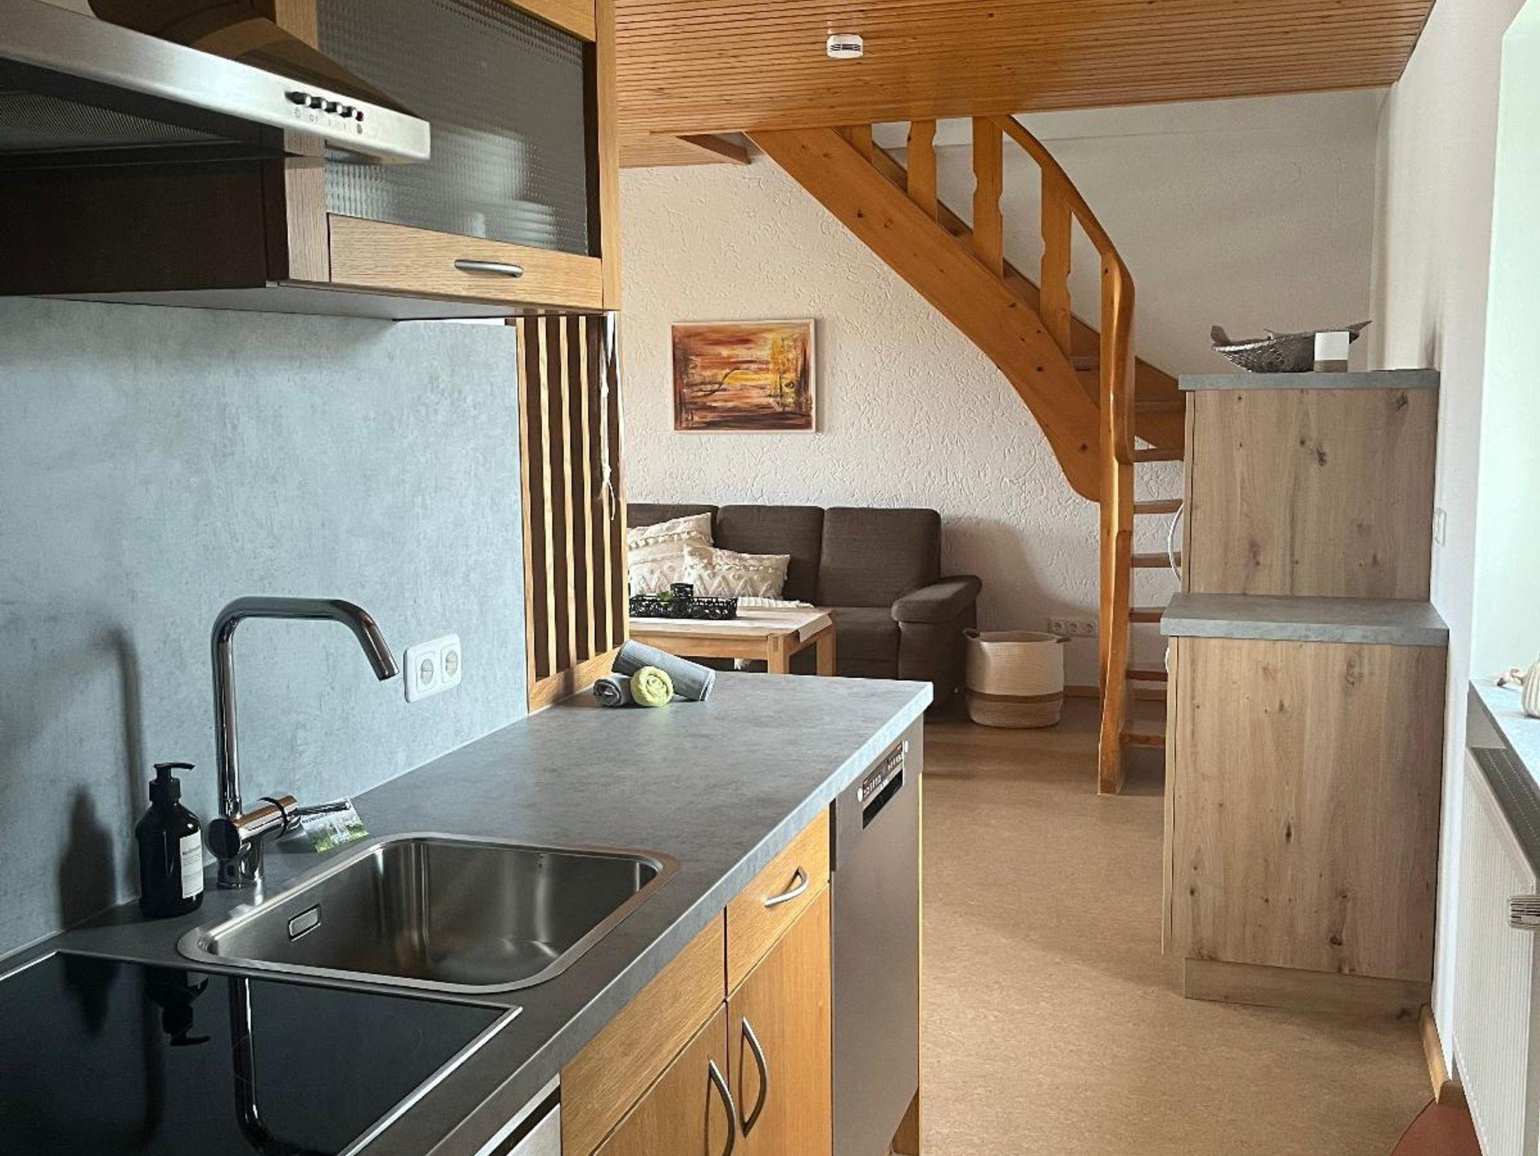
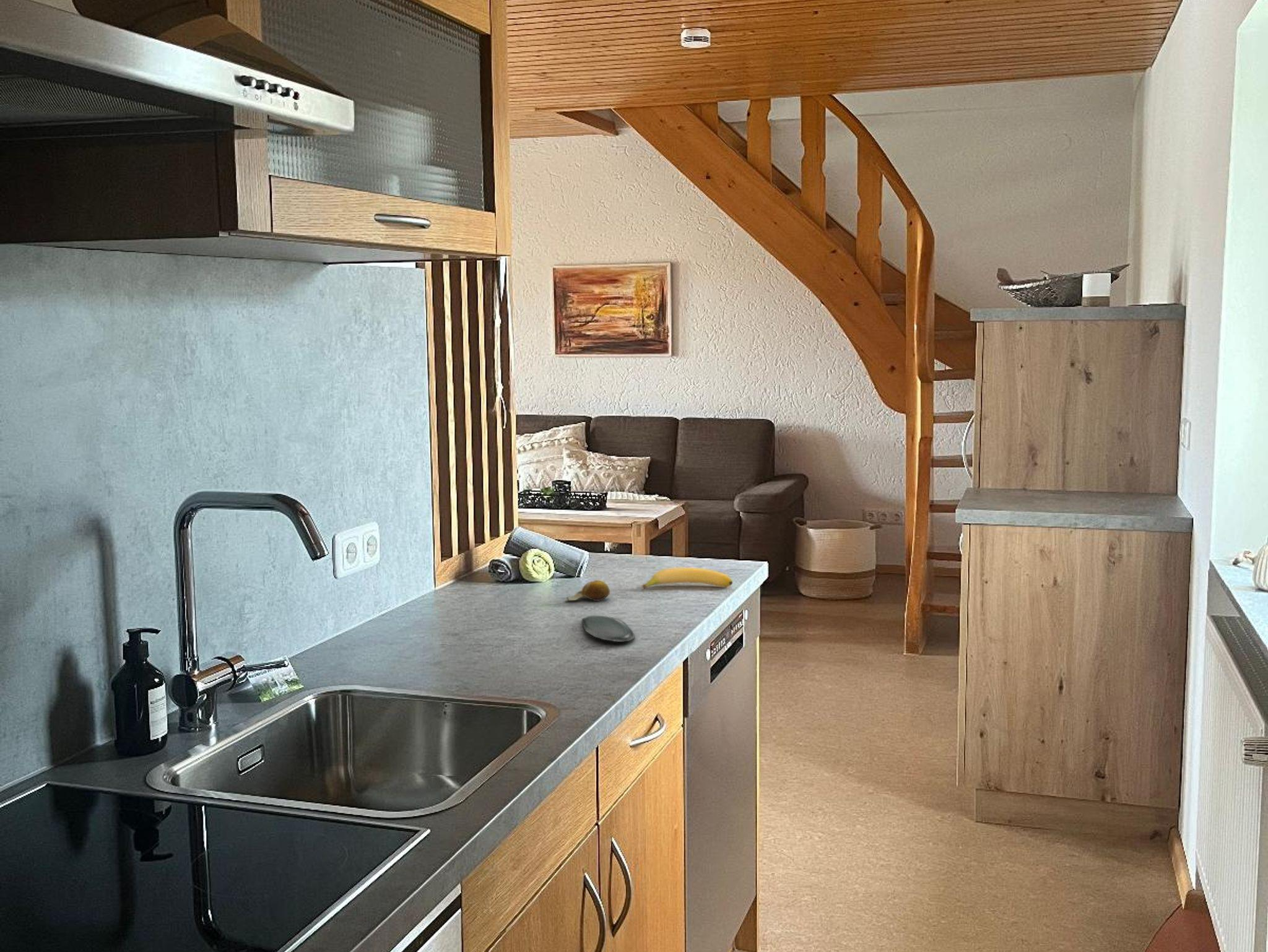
+ fruit [565,579,610,602]
+ banana [641,567,734,589]
+ oval tray [581,615,635,643]
